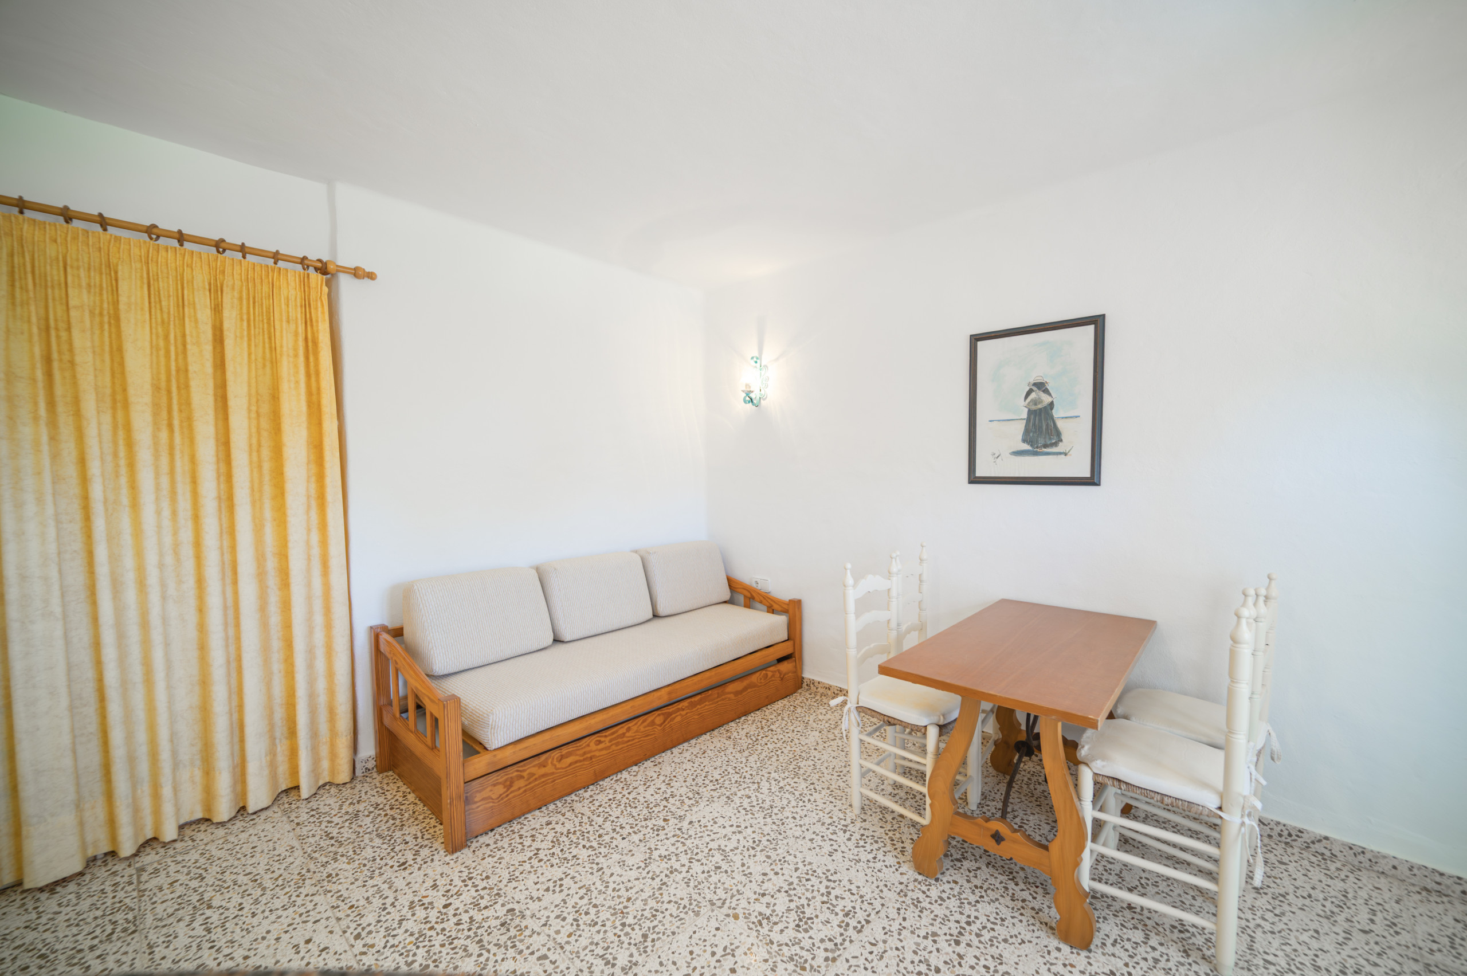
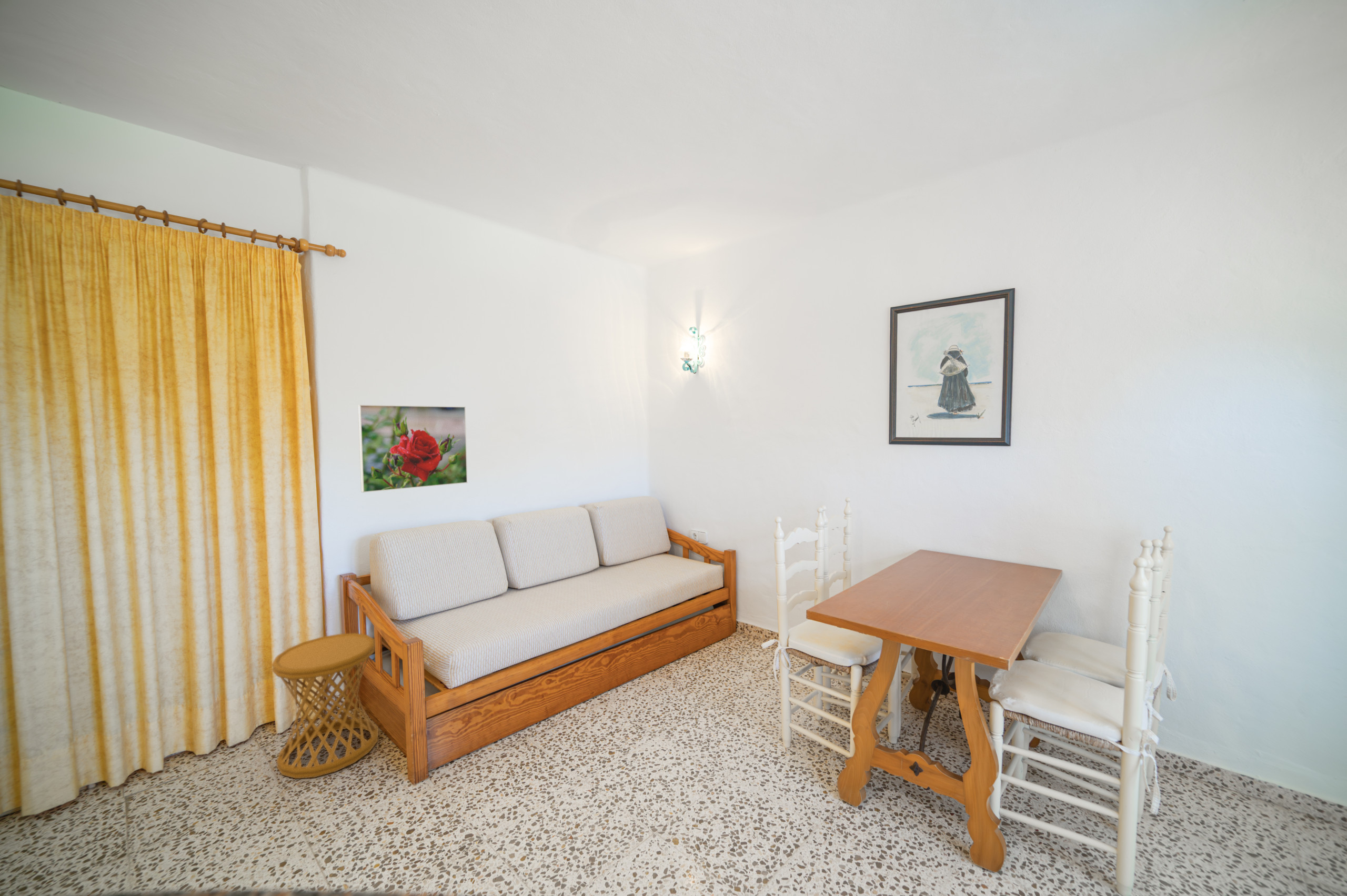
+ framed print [357,404,468,493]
+ side table [272,632,379,779]
